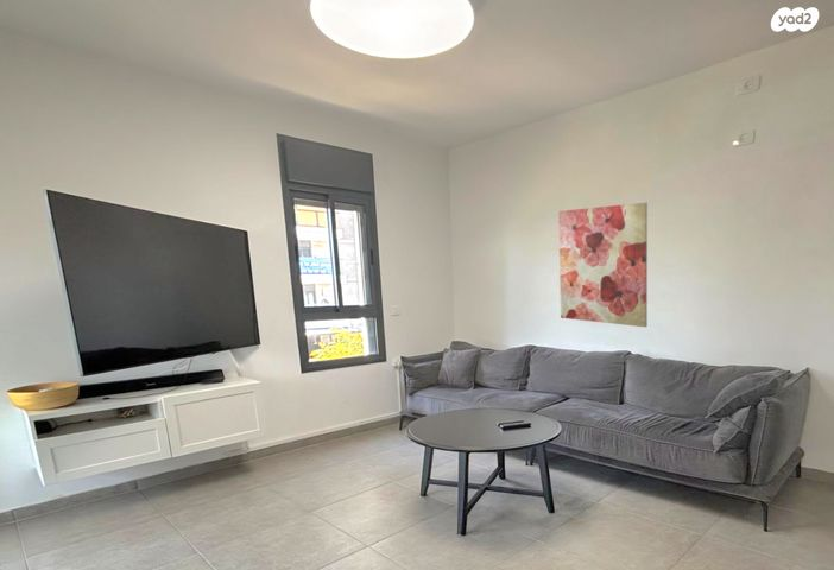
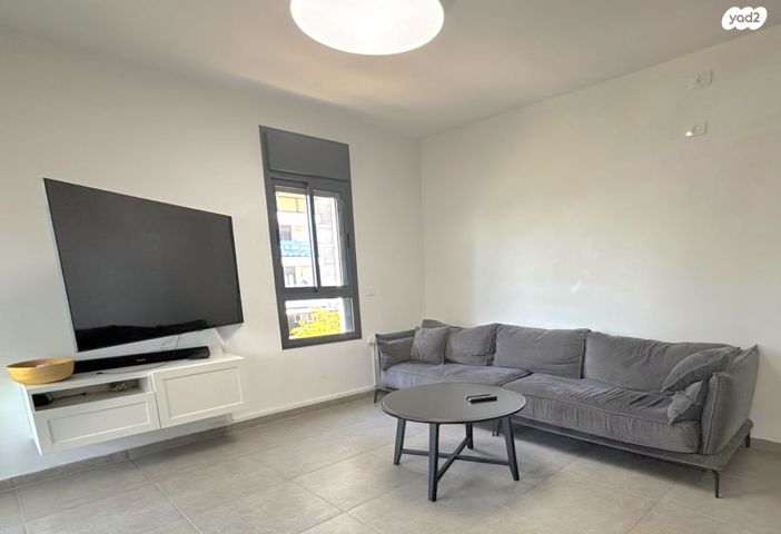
- wall art [557,202,649,328]
